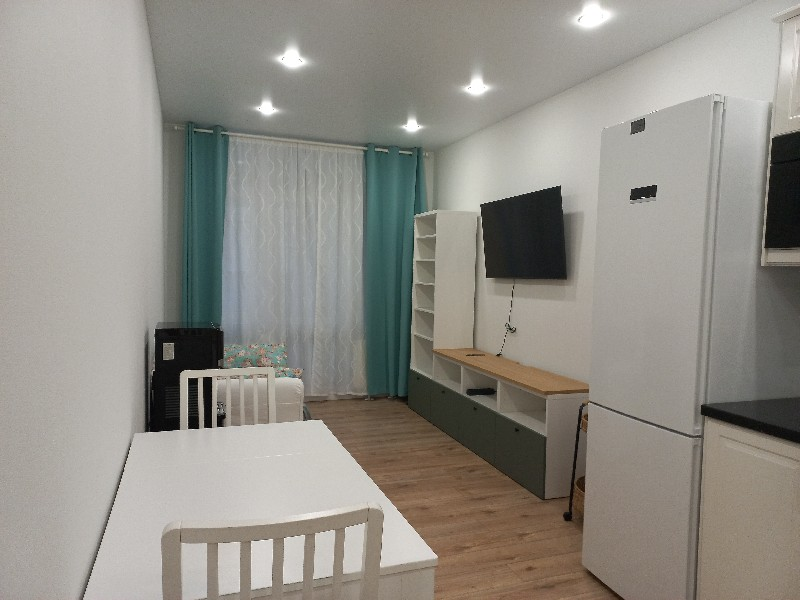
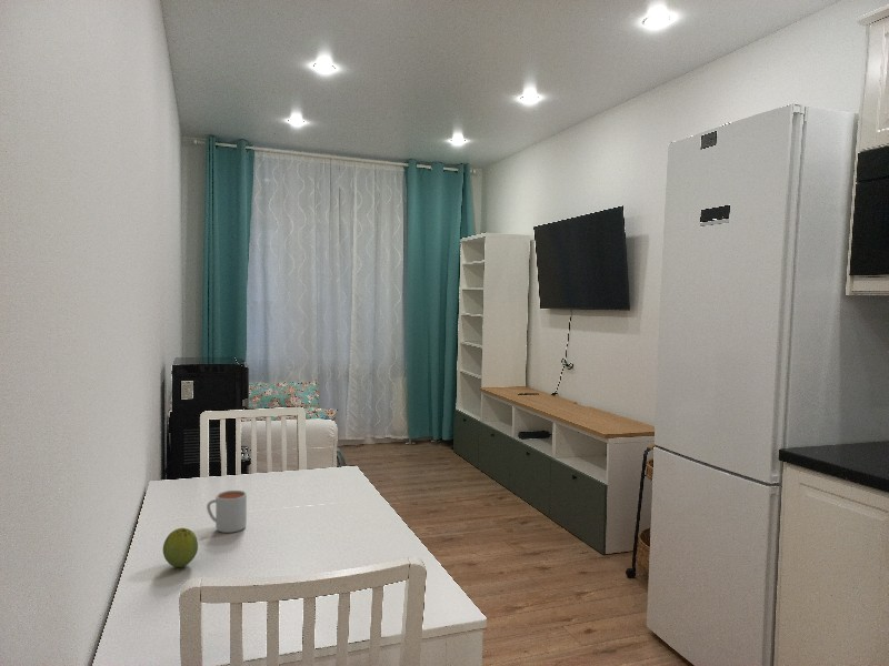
+ fruit [162,527,199,568]
+ mug [206,490,248,534]
